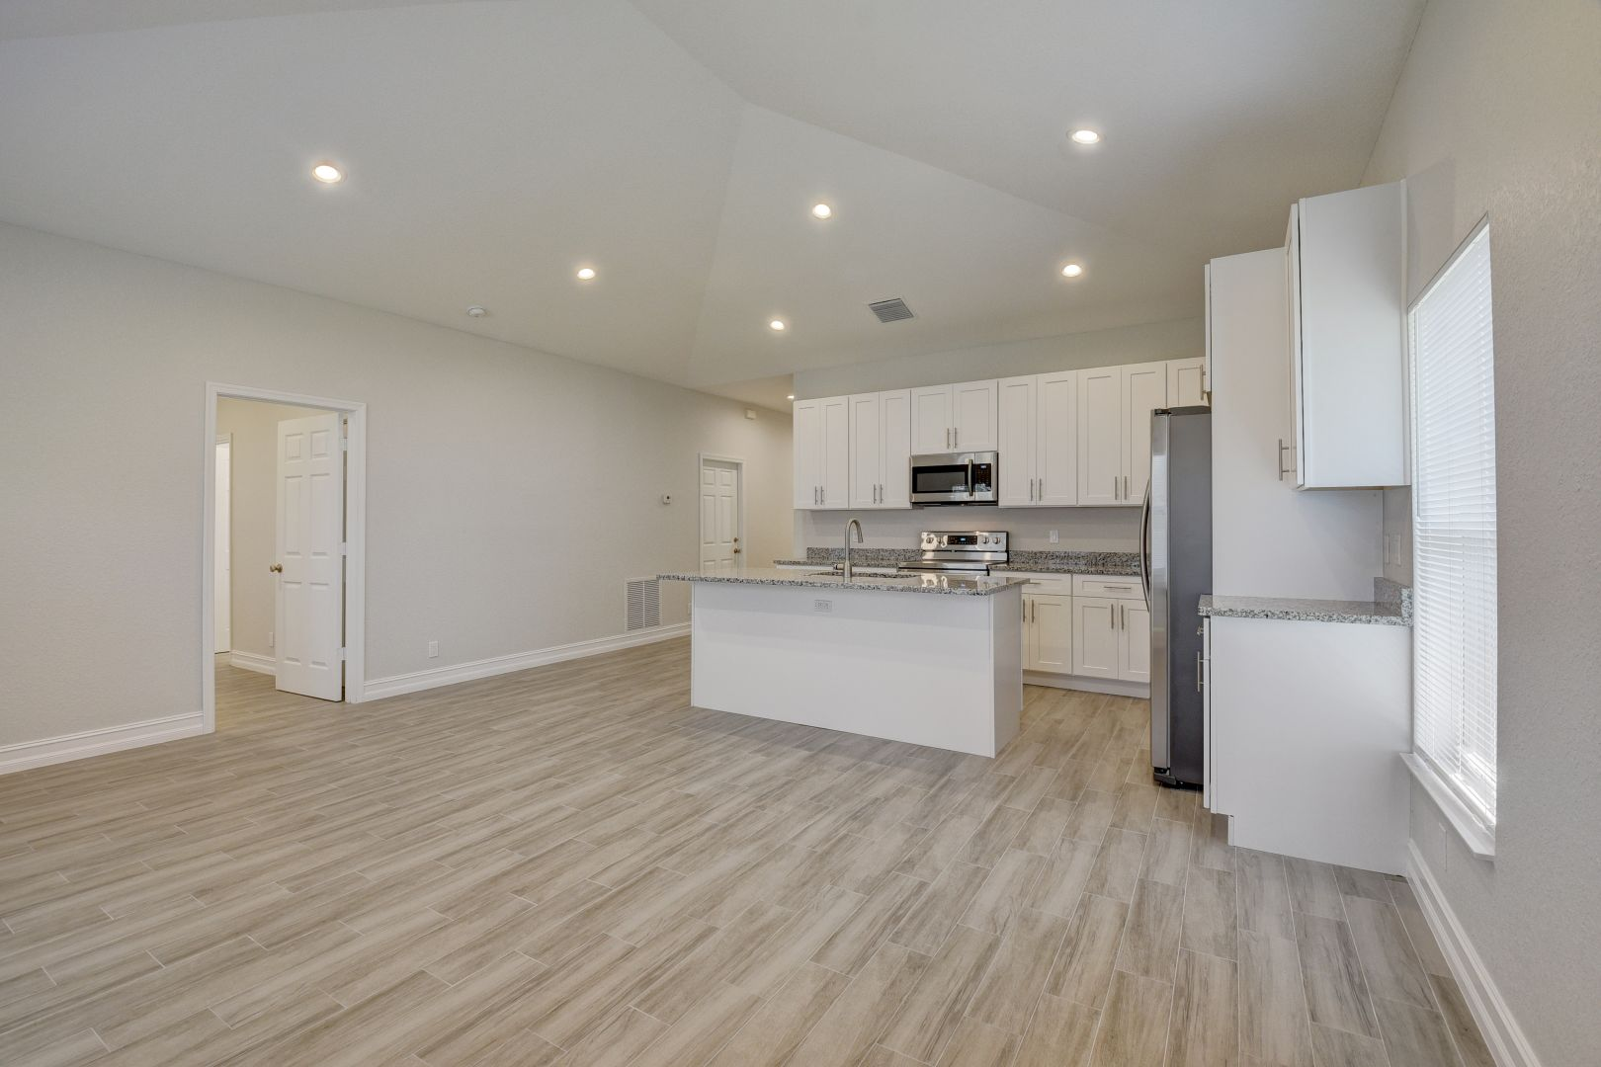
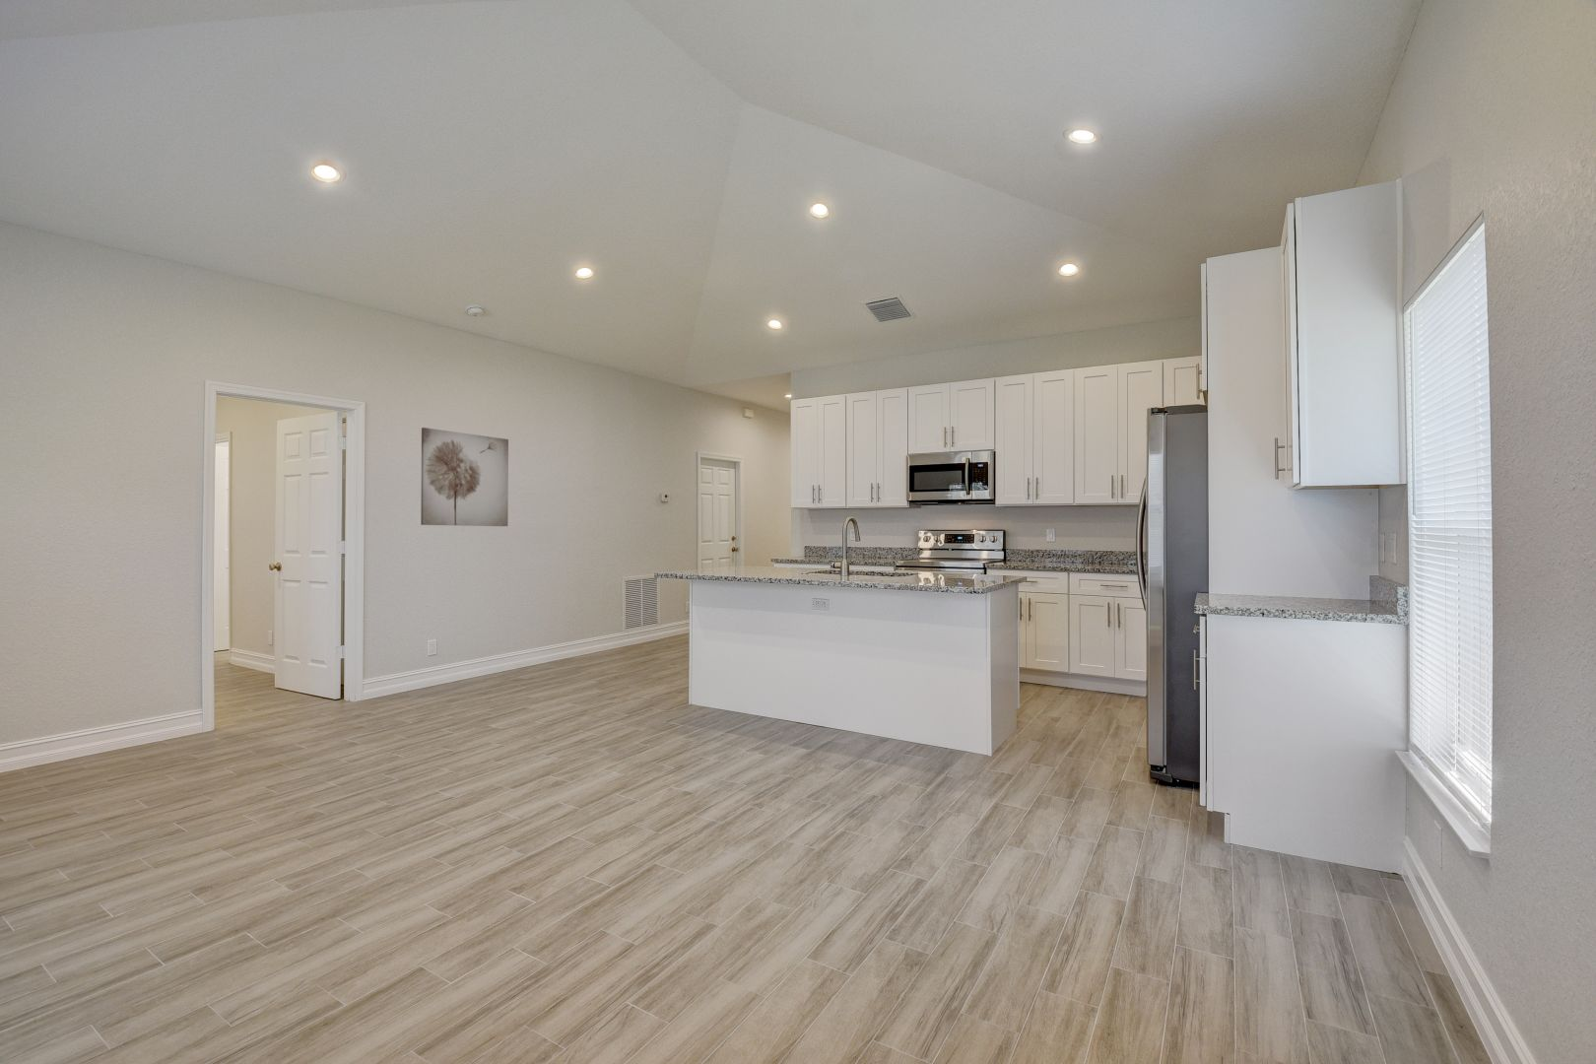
+ wall art [419,426,509,527]
